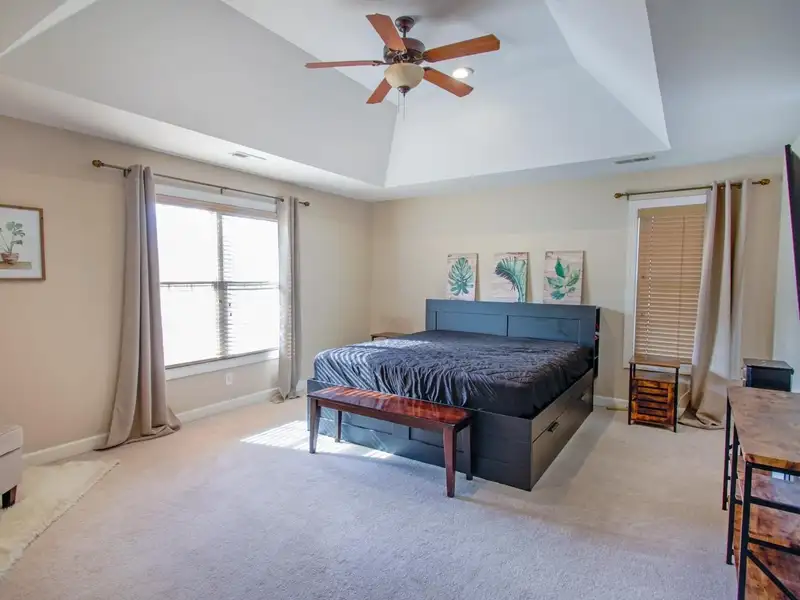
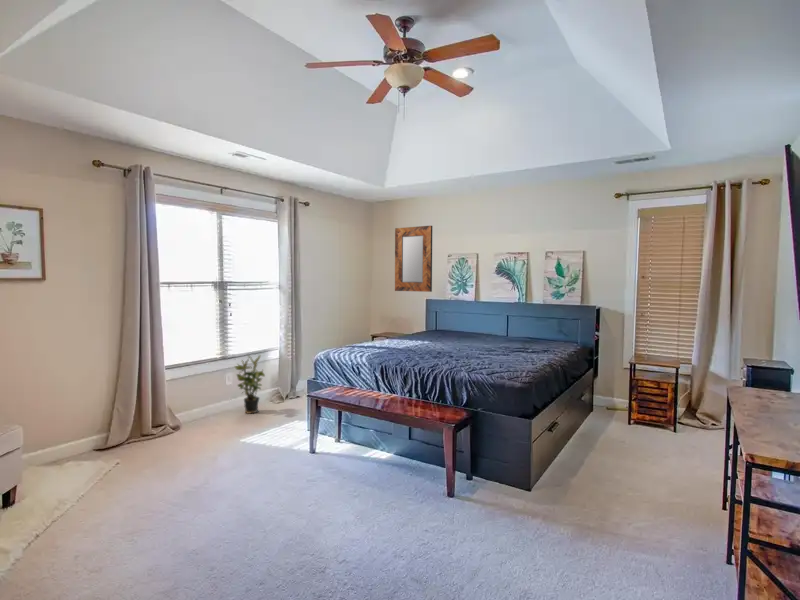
+ potted plant [233,353,266,415]
+ home mirror [394,225,433,293]
